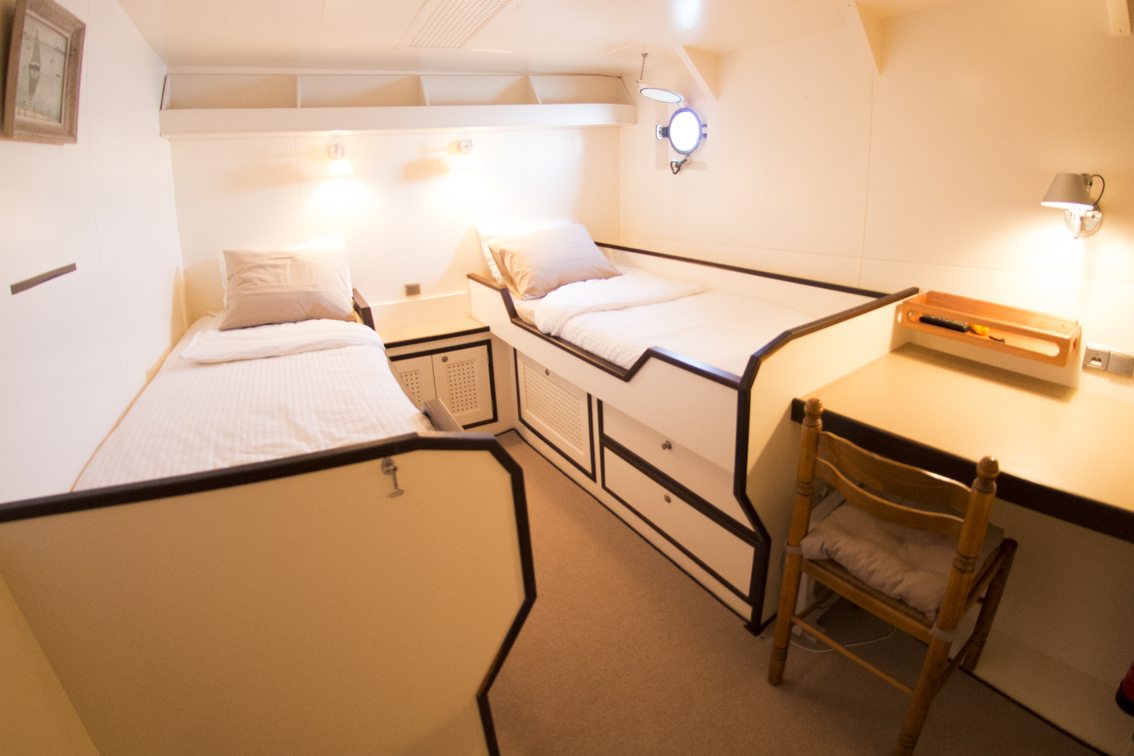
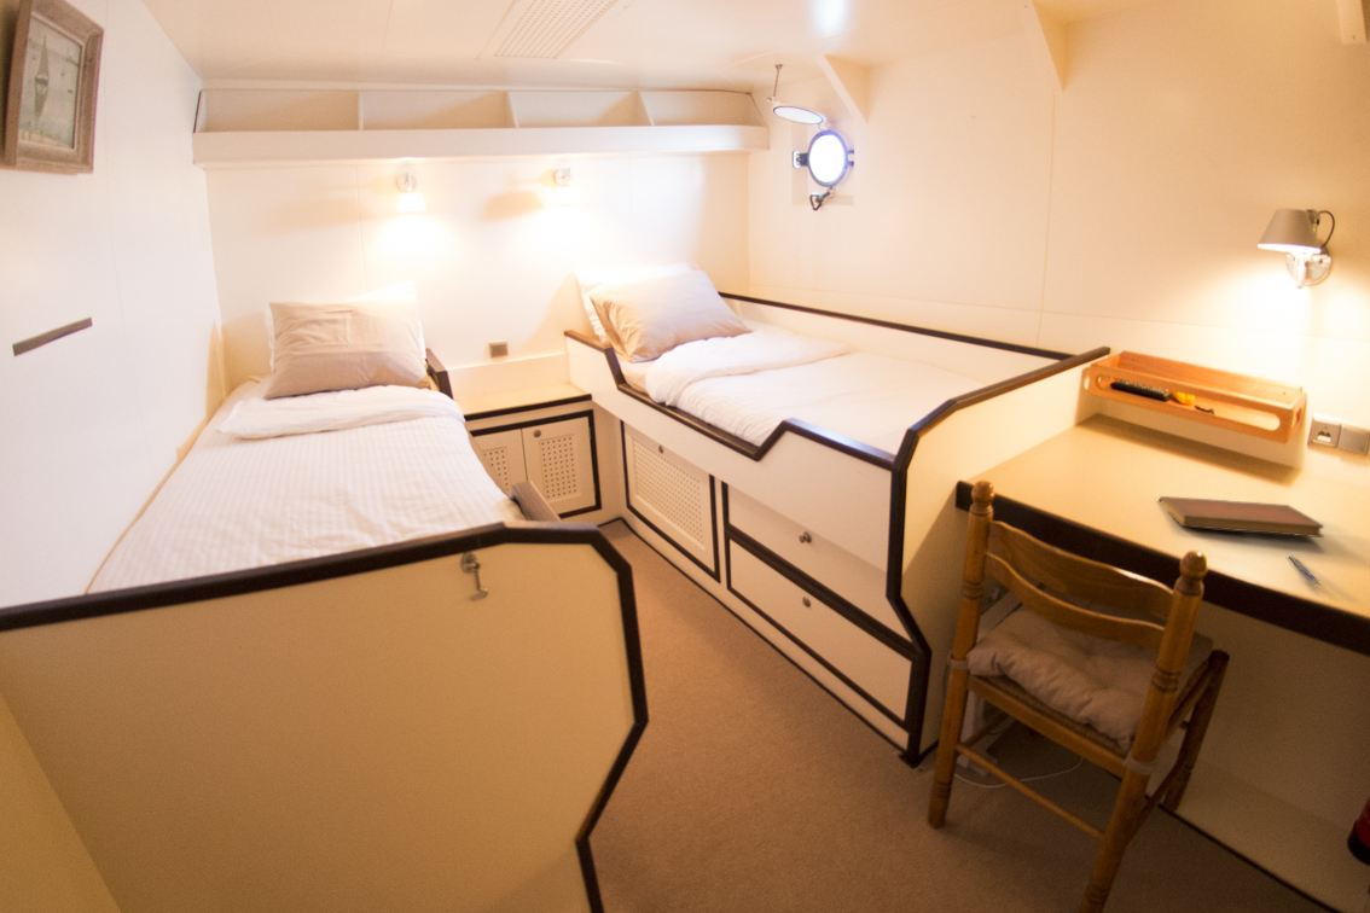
+ notebook [1157,495,1325,539]
+ pen [1285,554,1324,587]
